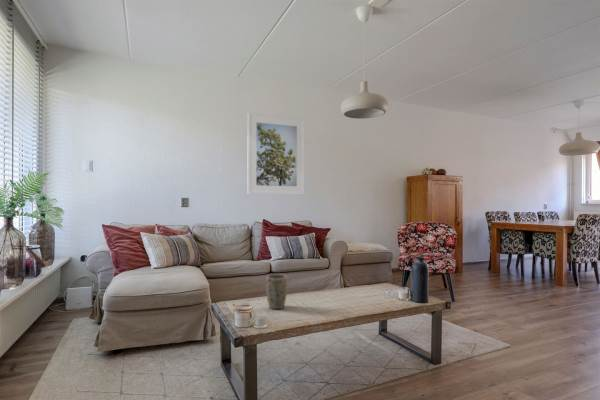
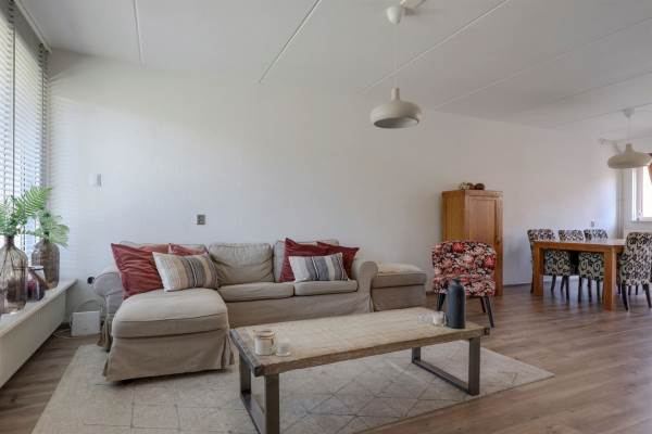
- plant pot [265,273,288,310]
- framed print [246,112,306,196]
